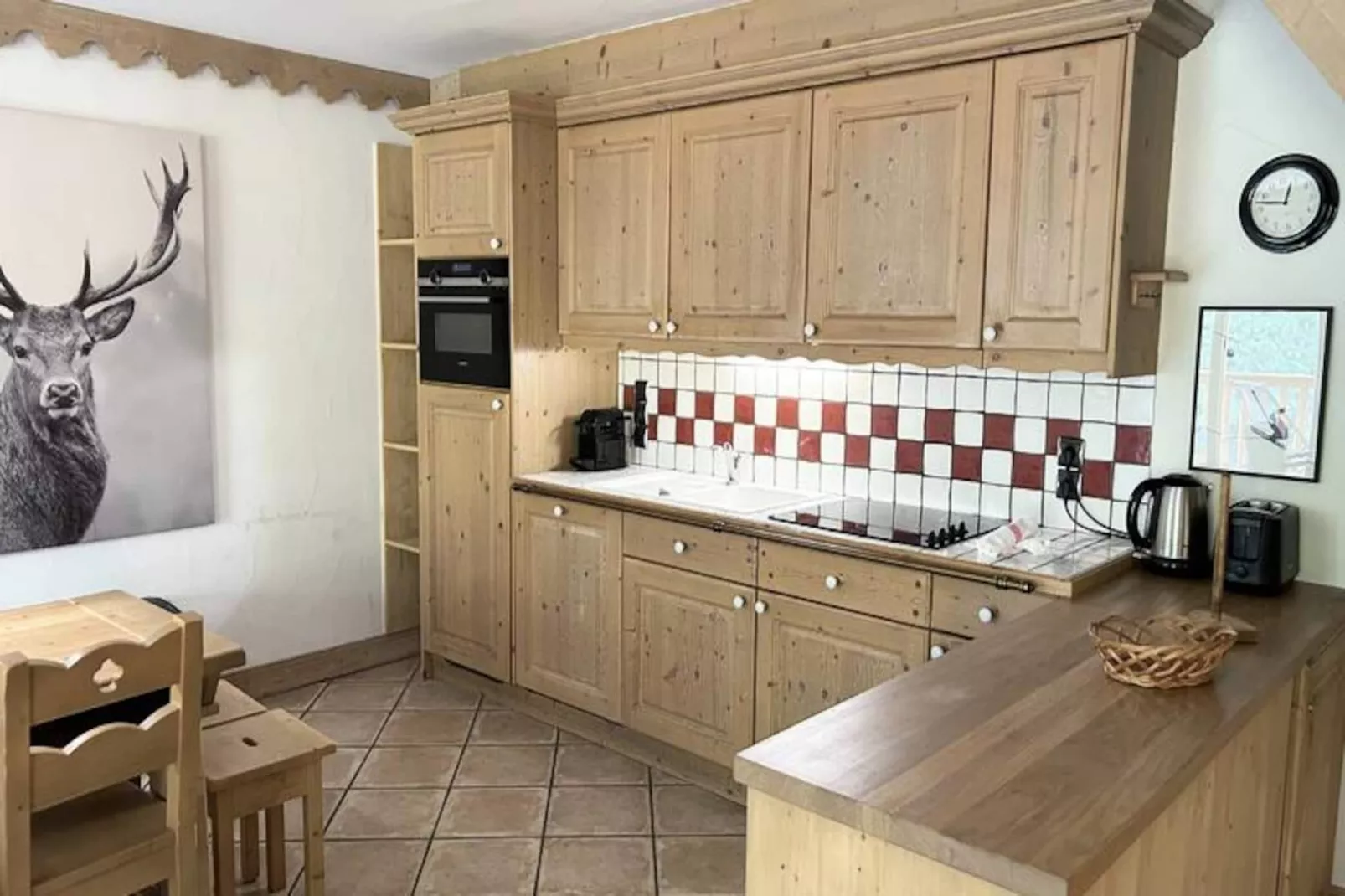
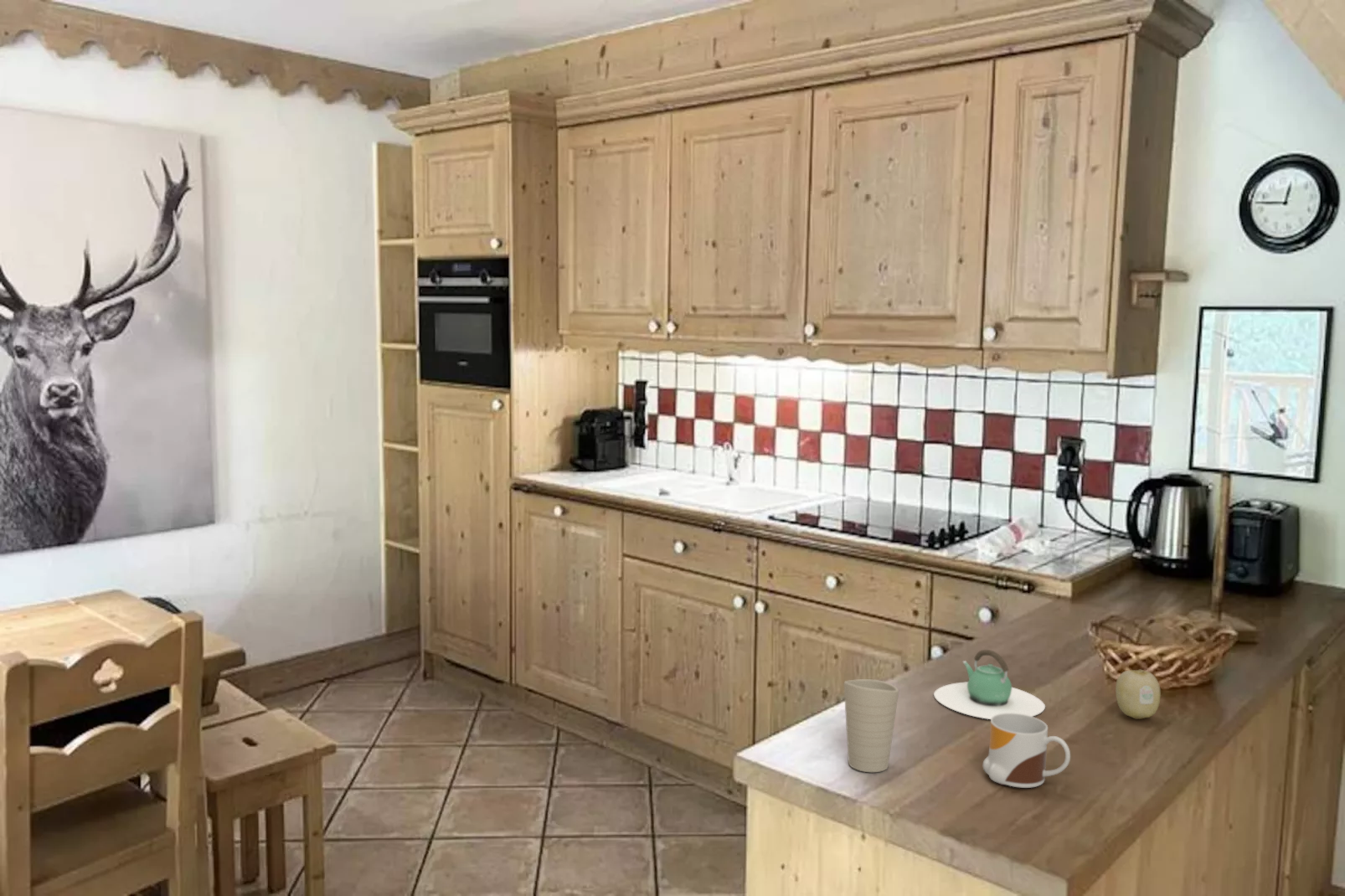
+ teapot [933,649,1046,720]
+ fruit [1115,669,1162,720]
+ mug [982,713,1071,789]
+ cup [843,678,899,773]
